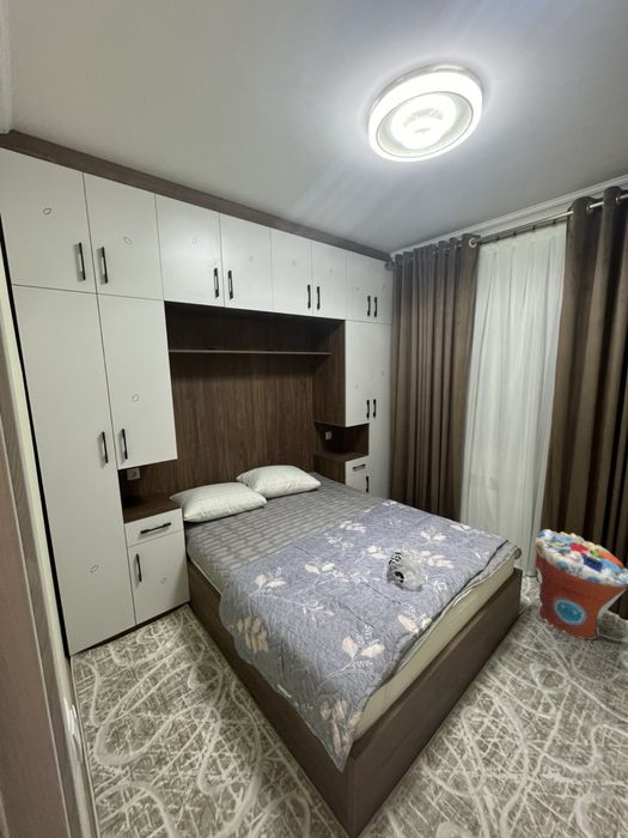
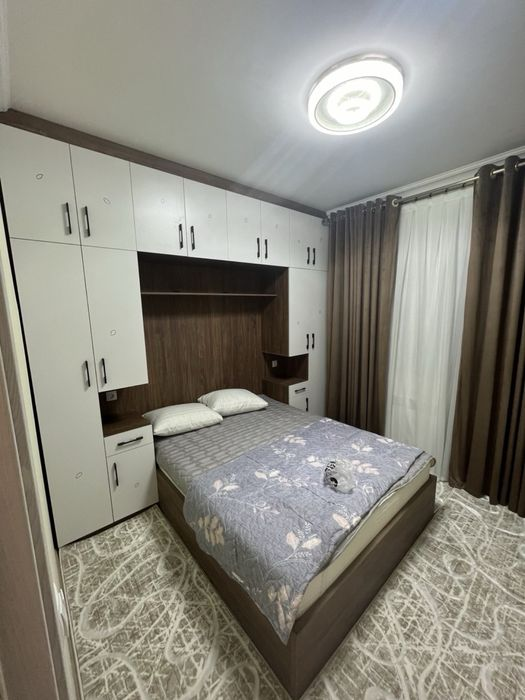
- flower pot [534,528,628,640]
